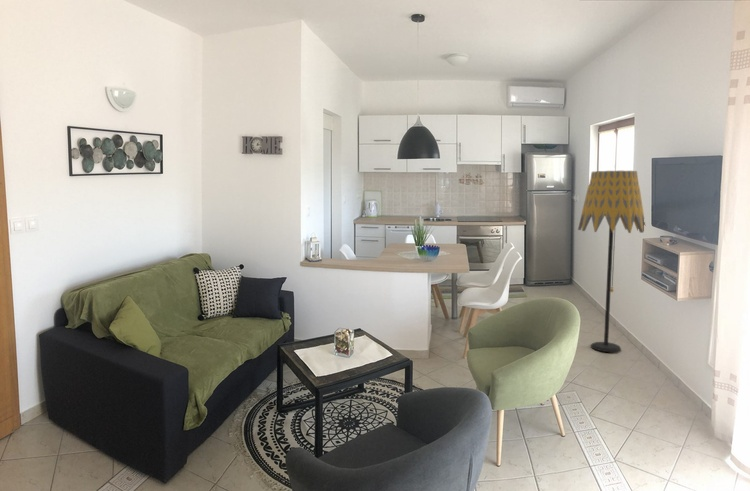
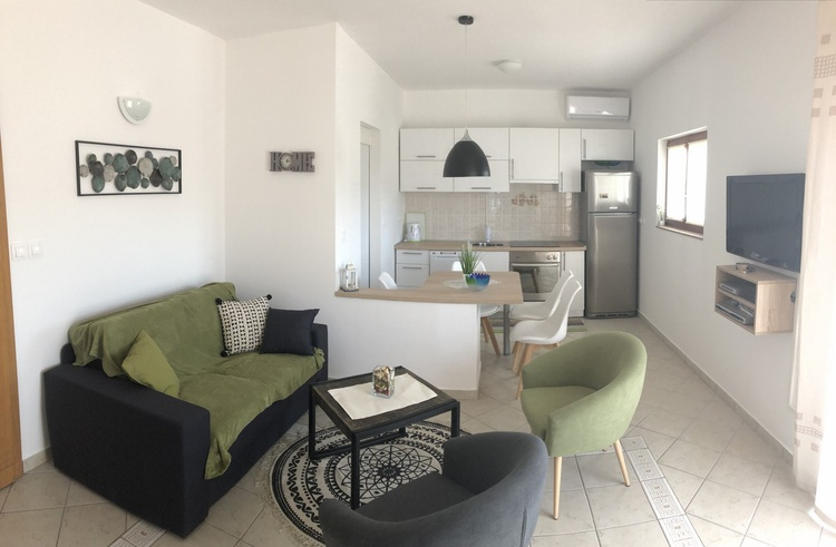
- floor lamp [577,170,646,353]
